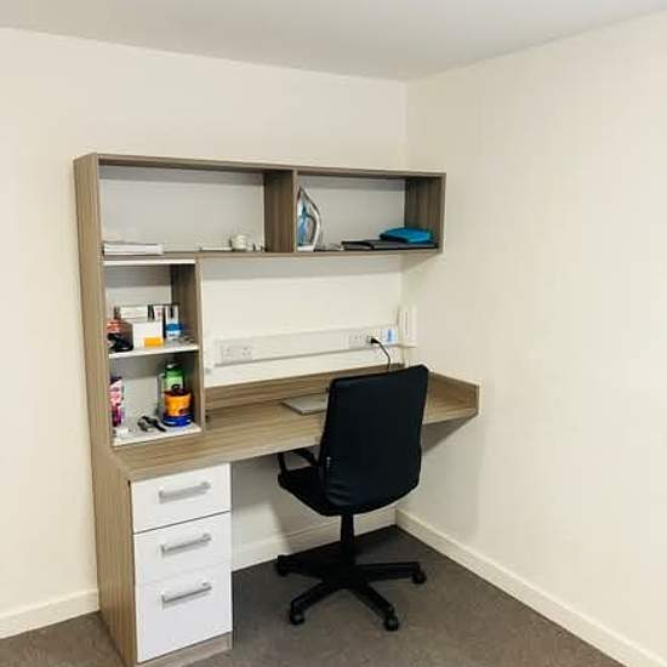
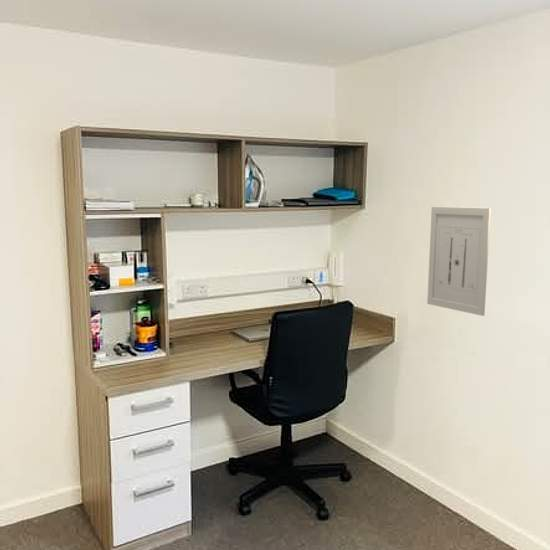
+ wall art [426,206,492,317]
